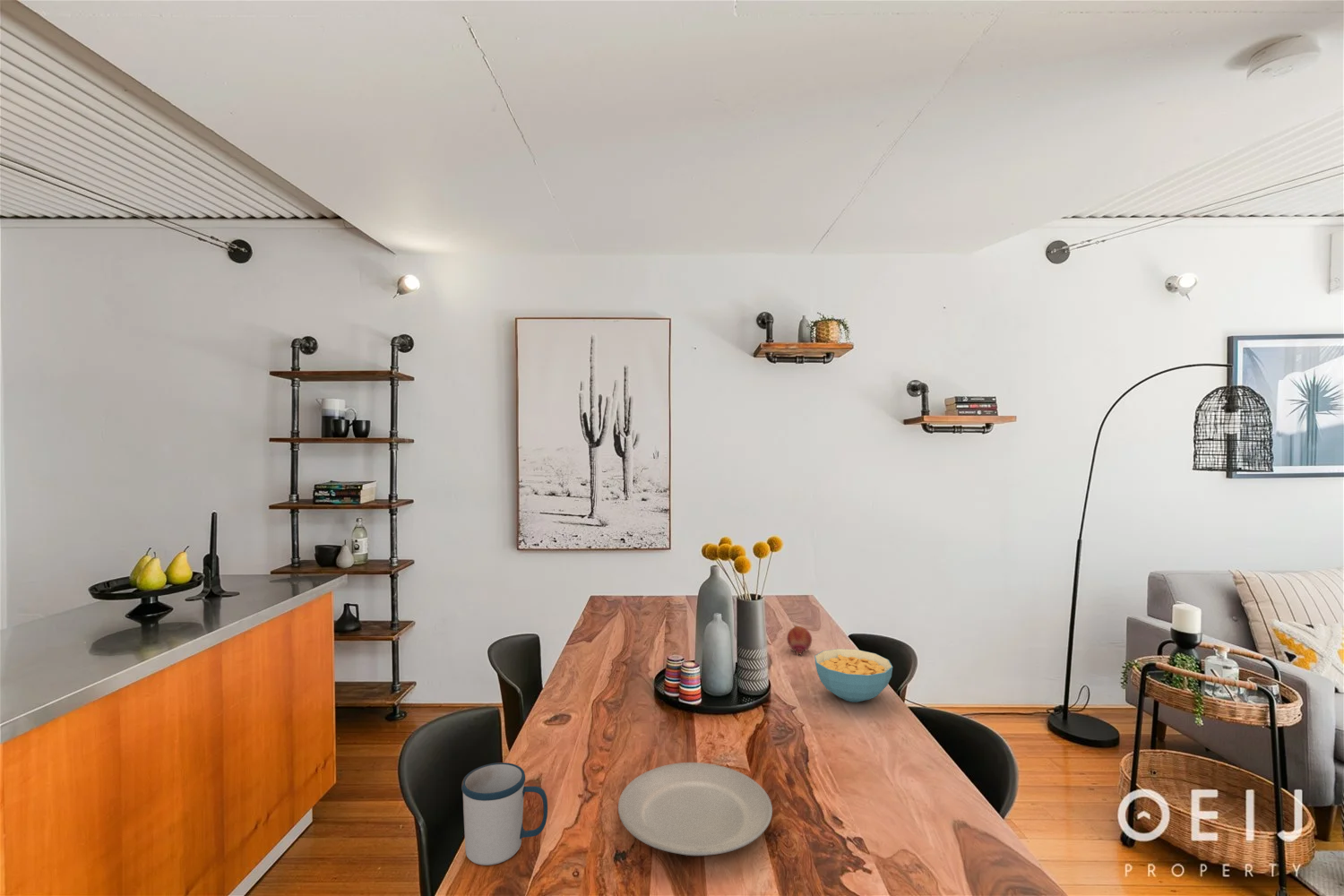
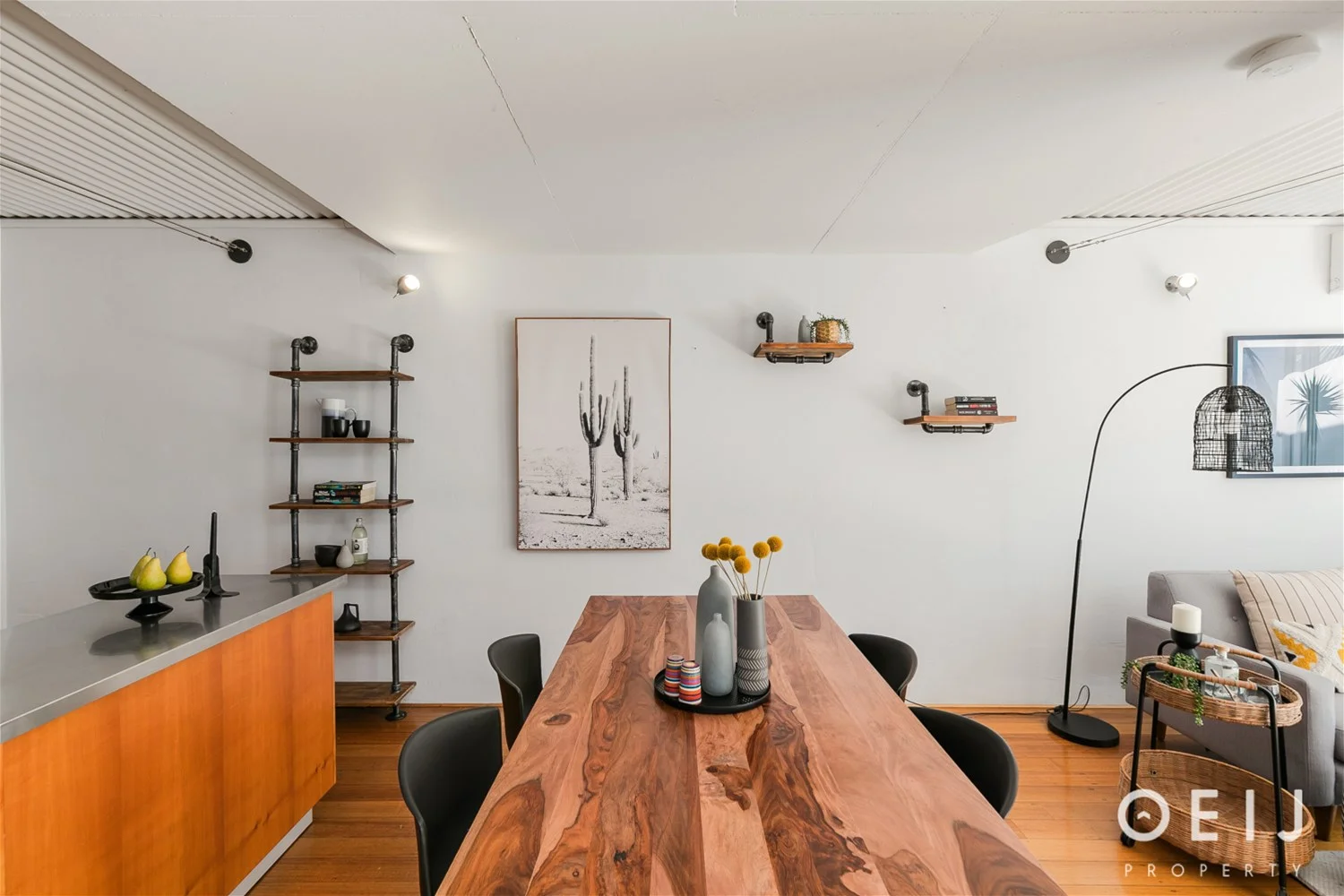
- mug [461,762,548,866]
- fruit [786,625,813,656]
- cereal bowl [814,648,893,703]
- plate [617,762,773,857]
